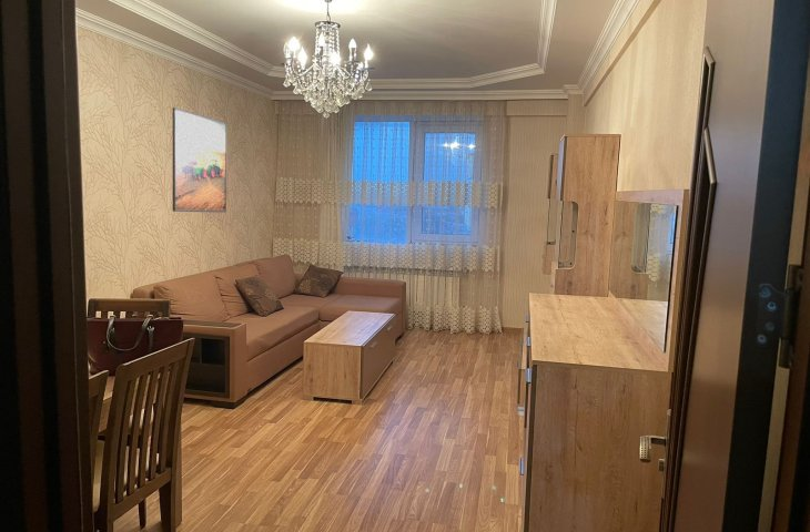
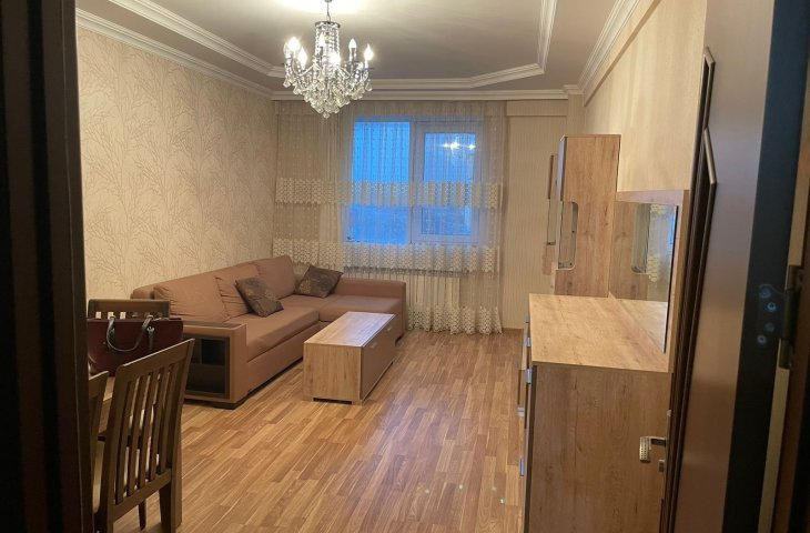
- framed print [172,106,229,213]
